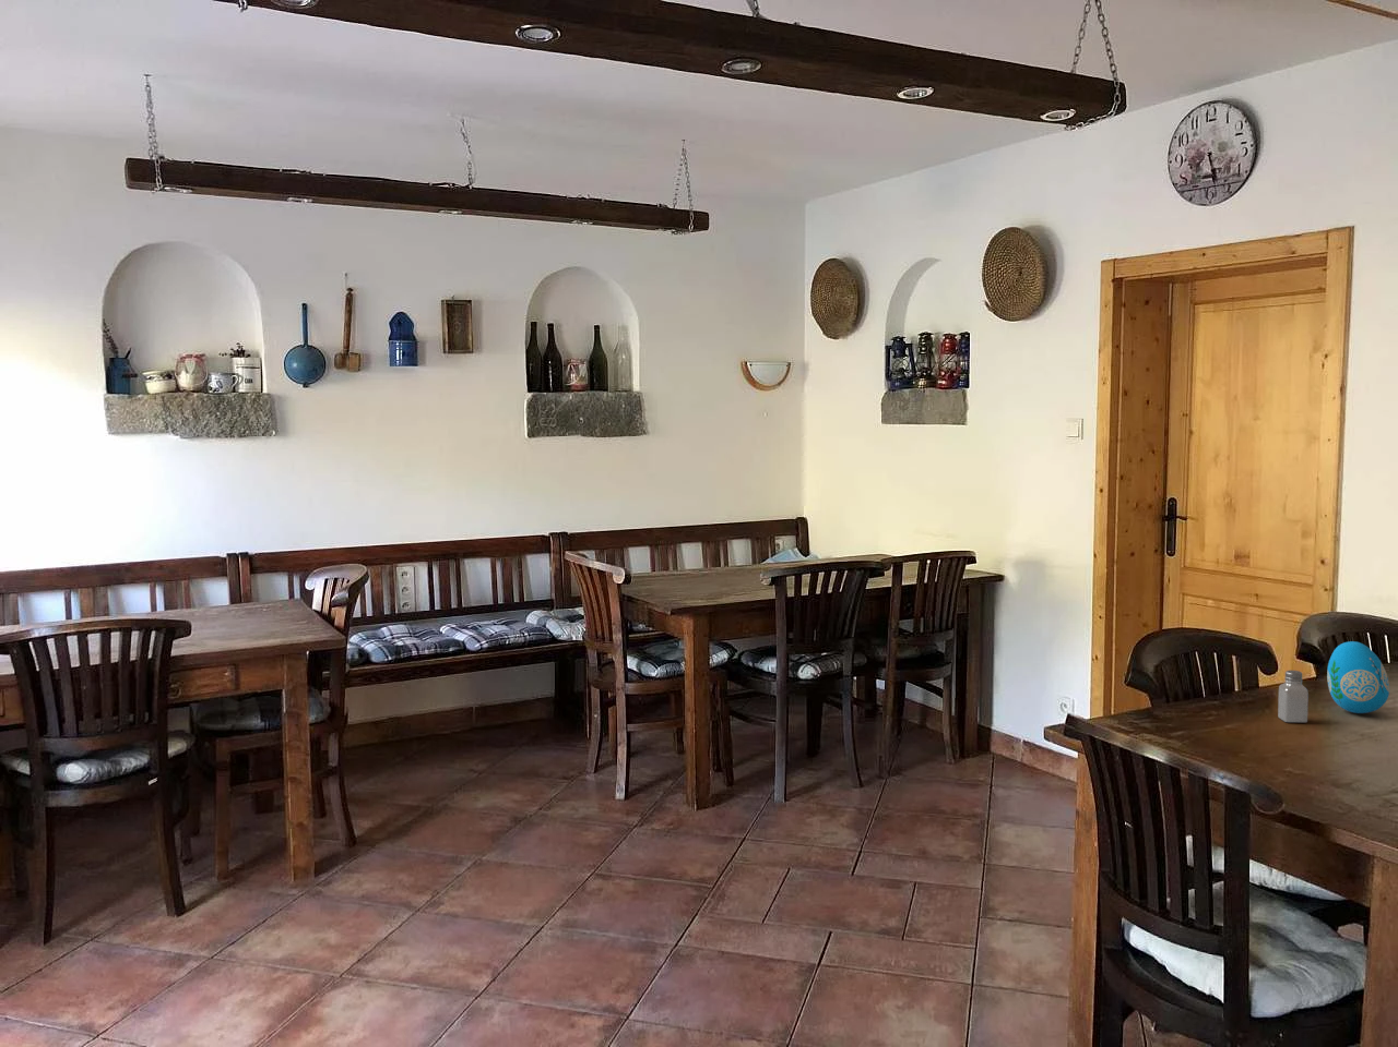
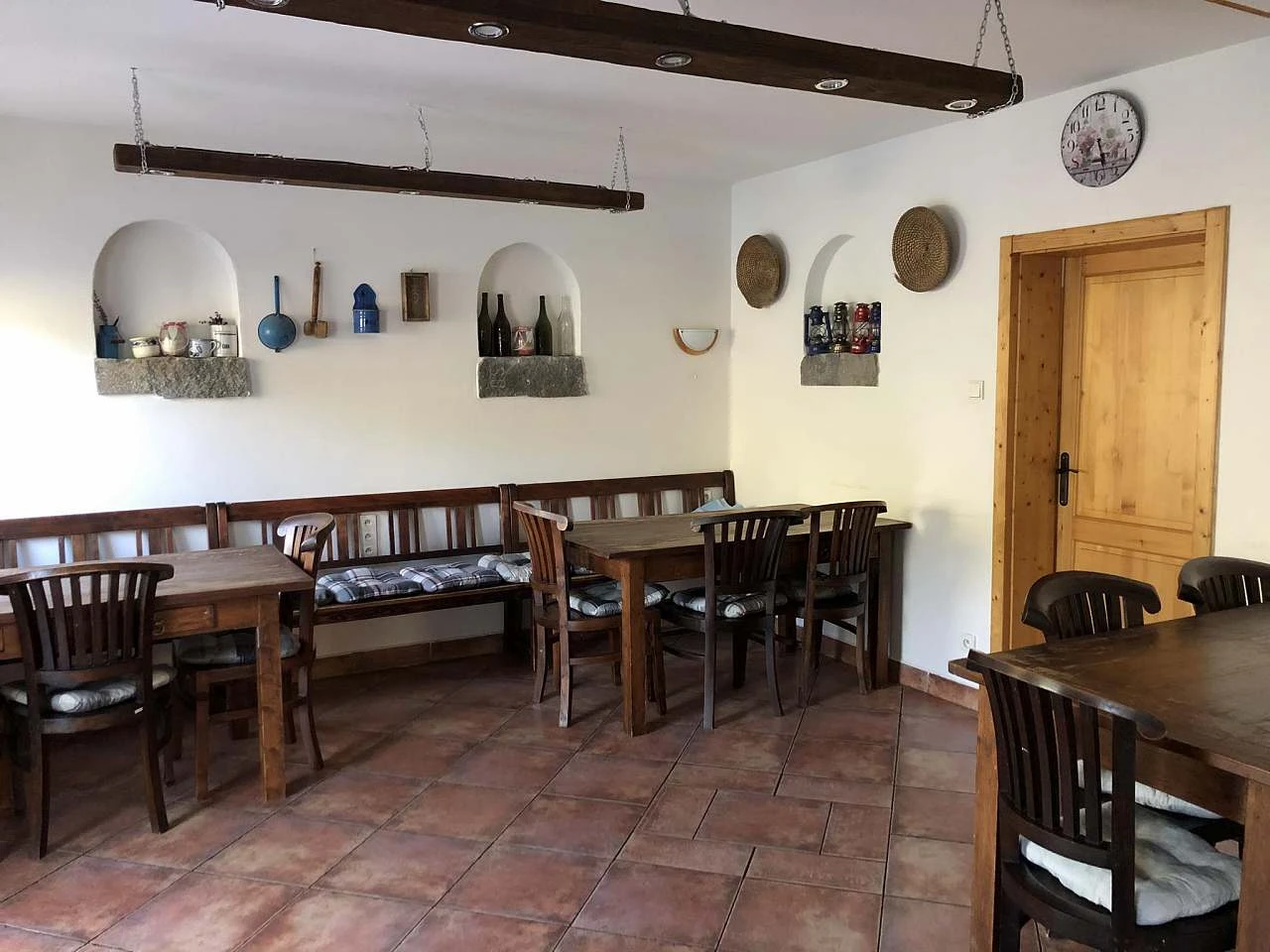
- saltshaker [1277,670,1310,723]
- decorative egg [1326,640,1390,715]
